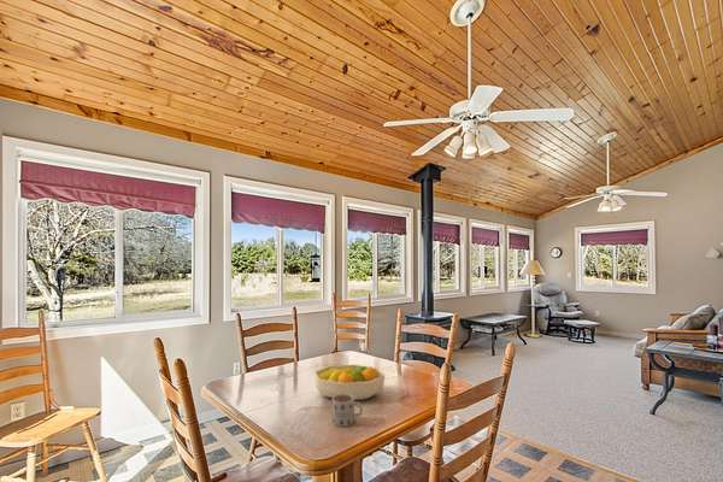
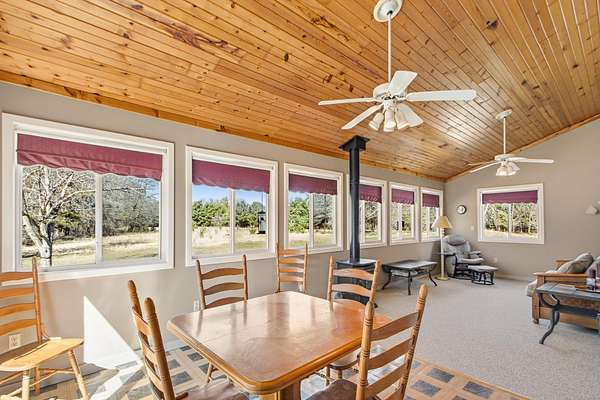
- fruit bowl [312,364,387,401]
- mug [331,394,364,428]
